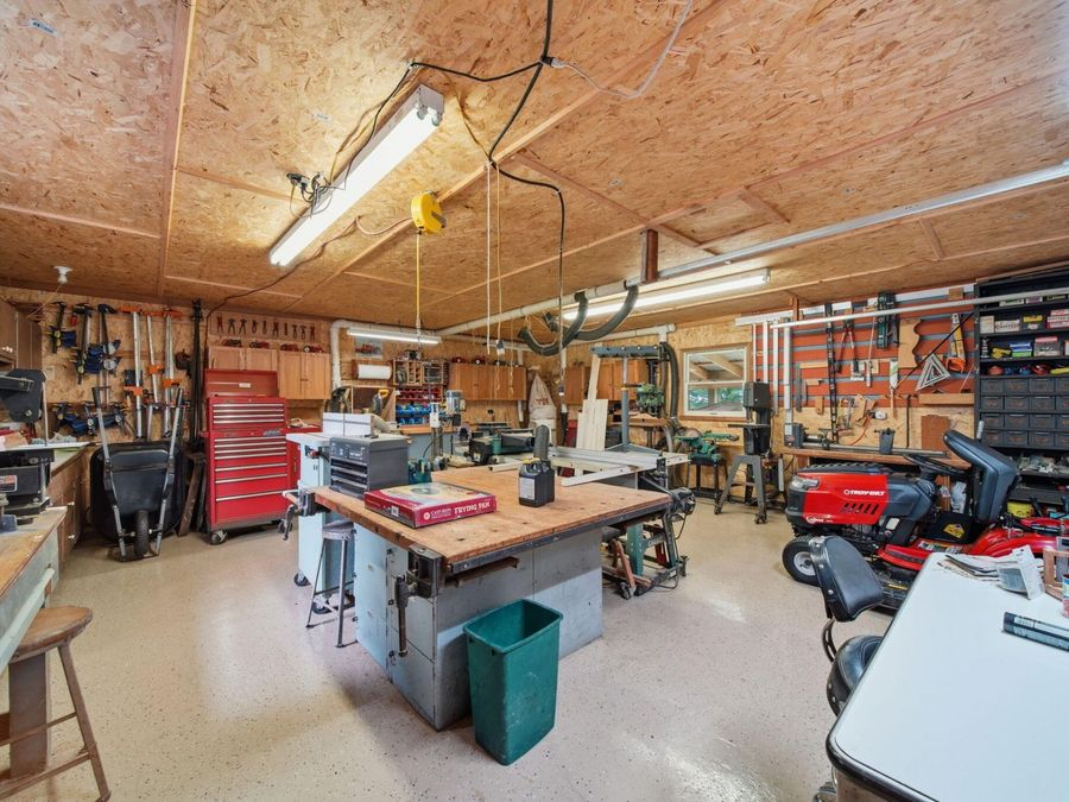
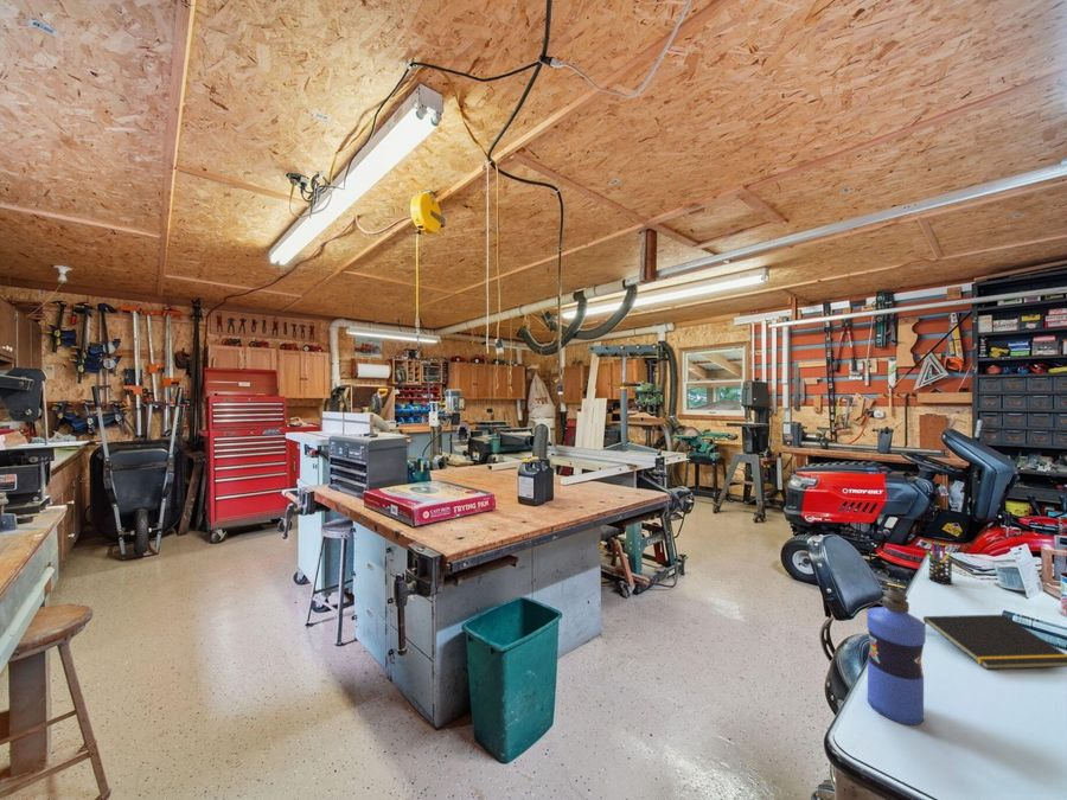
+ pen holder [925,542,953,585]
+ notepad [922,614,1067,670]
+ water bottle [867,587,927,725]
